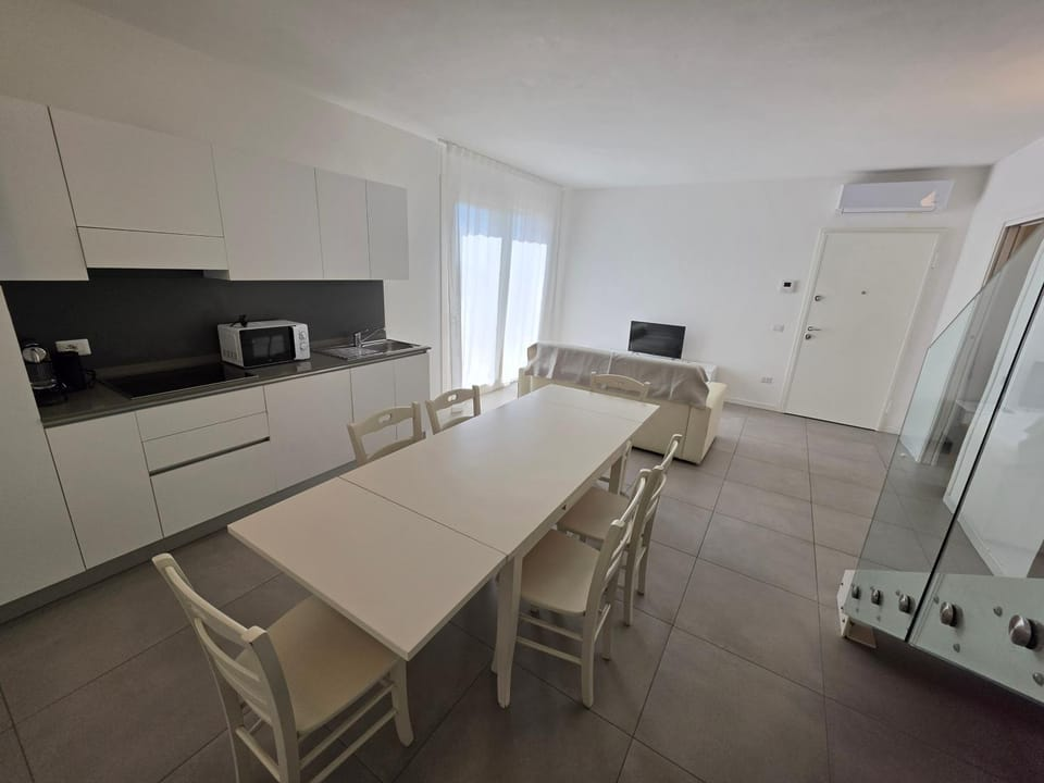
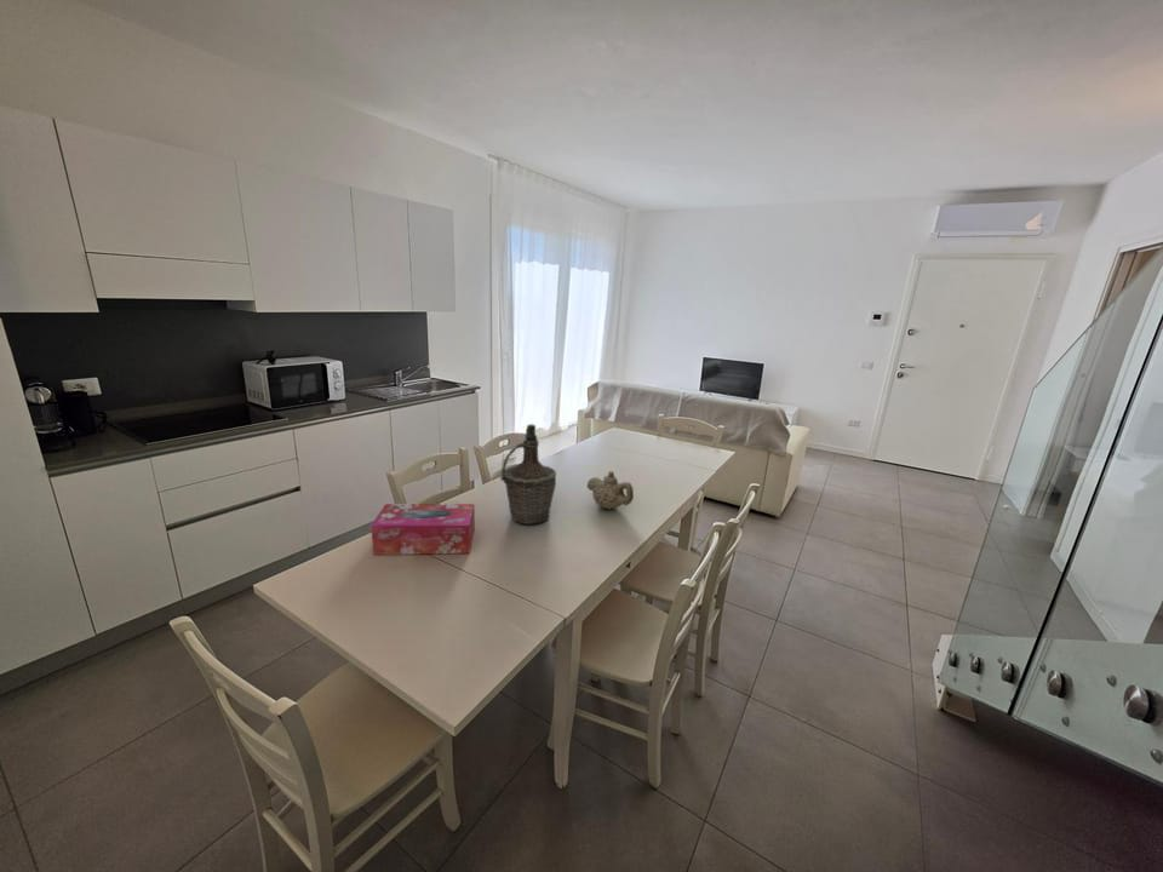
+ bottle [499,423,557,526]
+ teapot [585,470,635,511]
+ tissue box [369,503,476,556]
